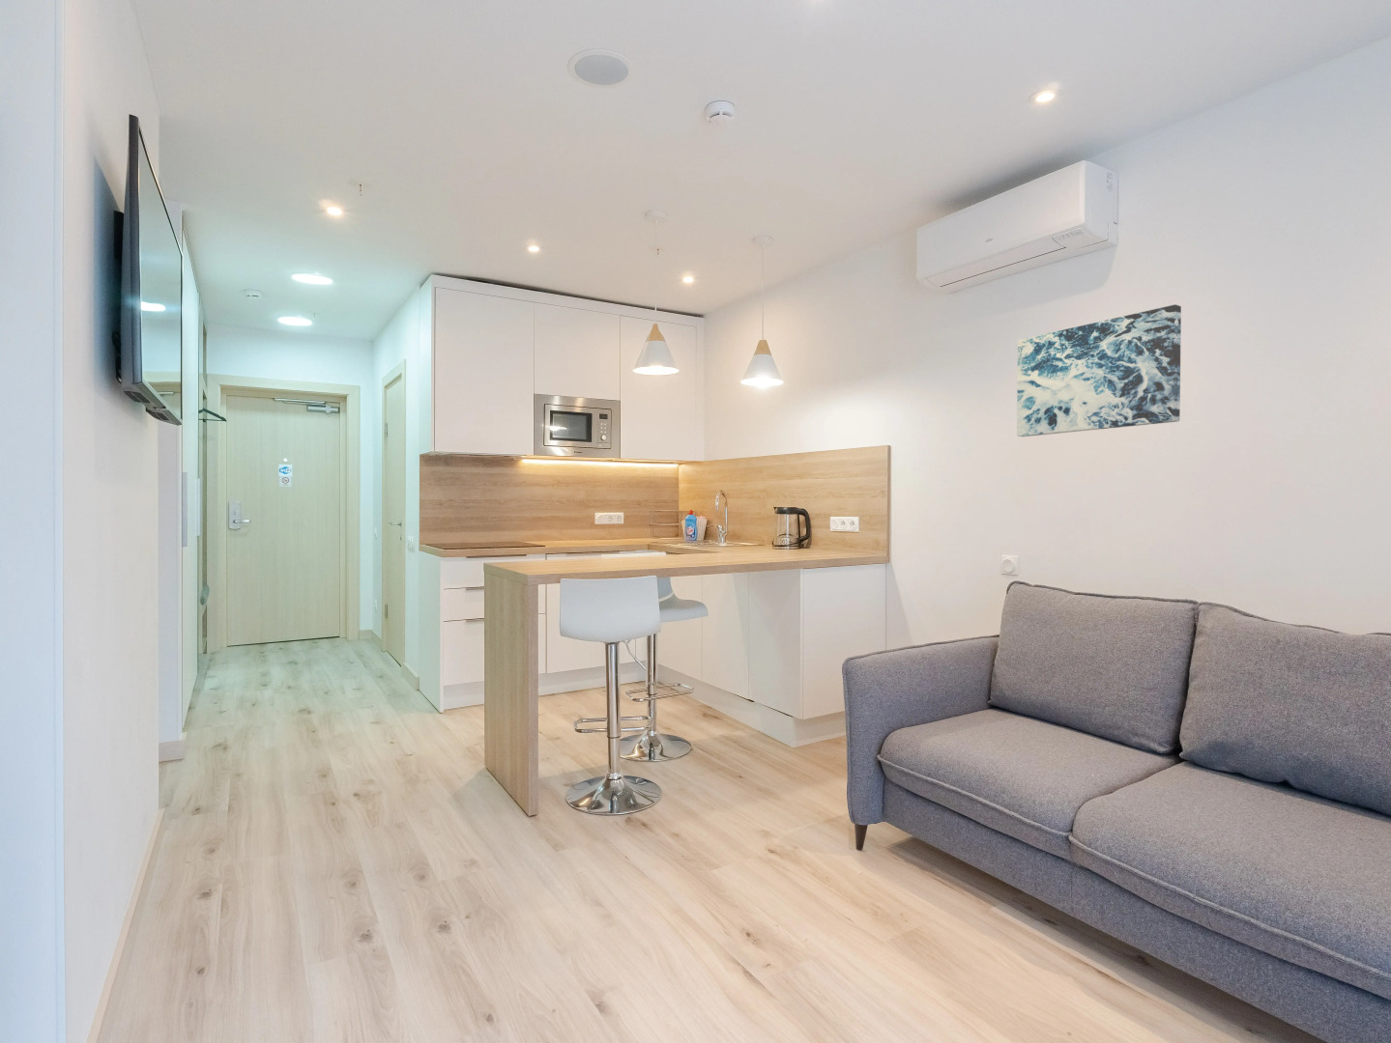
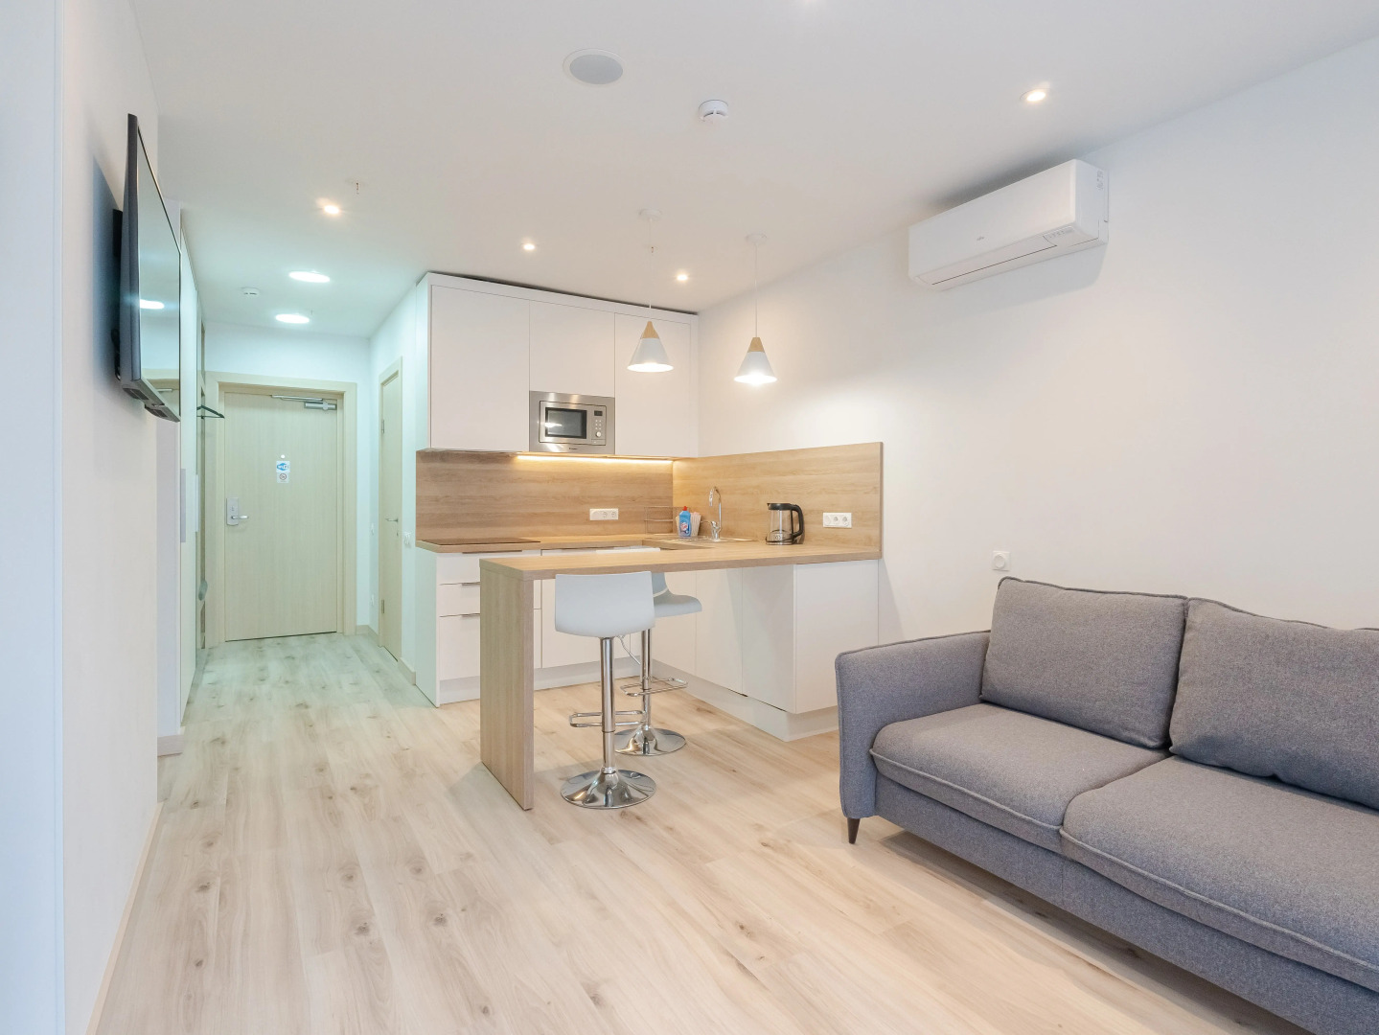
- wall art [1016,305,1183,437]
